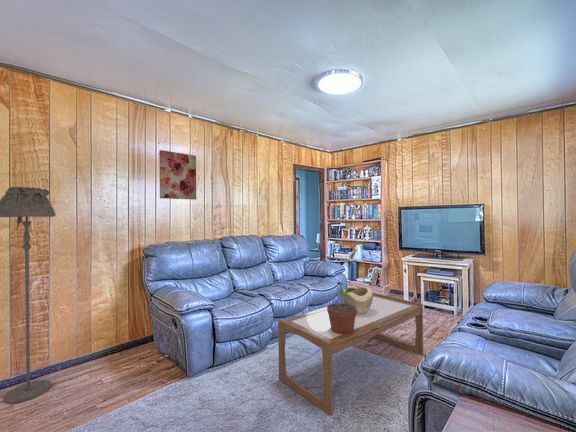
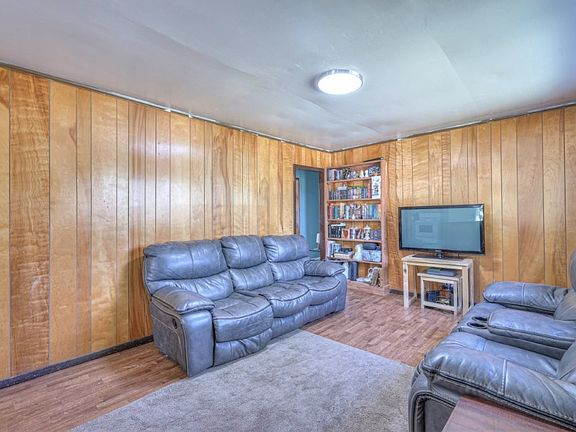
- floor lamp [0,186,57,405]
- decorative bowl [342,286,374,314]
- coffee table [277,292,424,417]
- wall art [158,149,197,201]
- potted plant [326,281,357,334]
